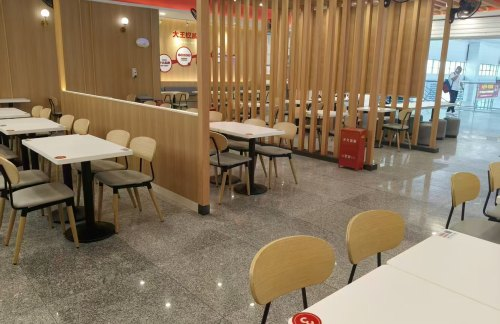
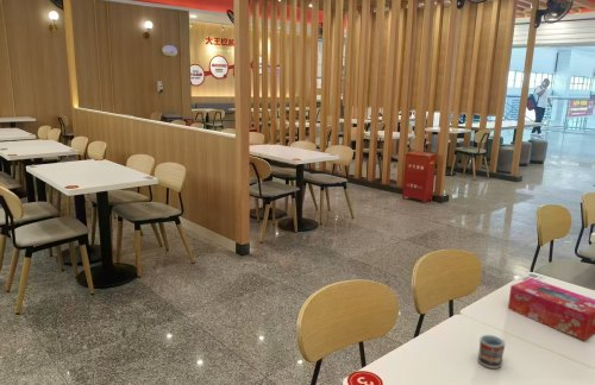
+ cup [477,334,506,370]
+ tissue box [507,277,595,341]
